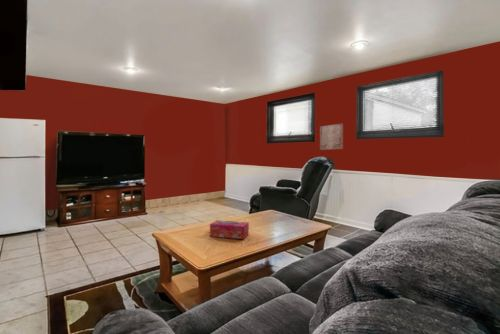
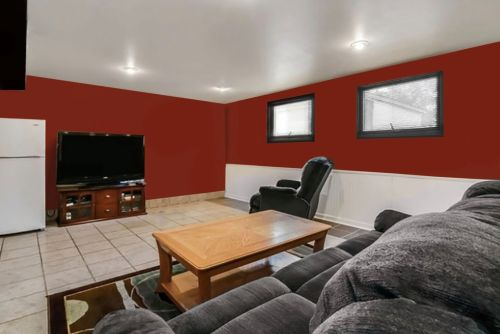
- wall art [319,123,344,151]
- tissue box [209,219,250,240]
